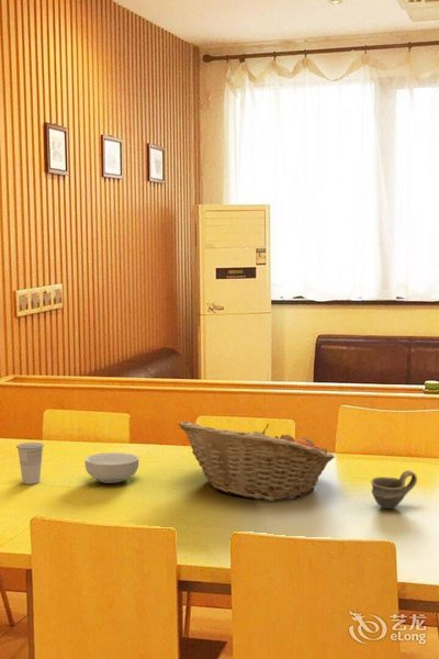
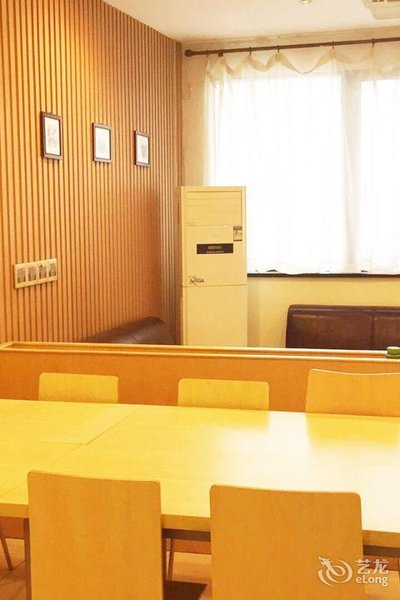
- cup [370,469,418,510]
- cereal bowl [83,451,139,484]
- cup [15,442,45,485]
- fruit basket [178,421,336,502]
